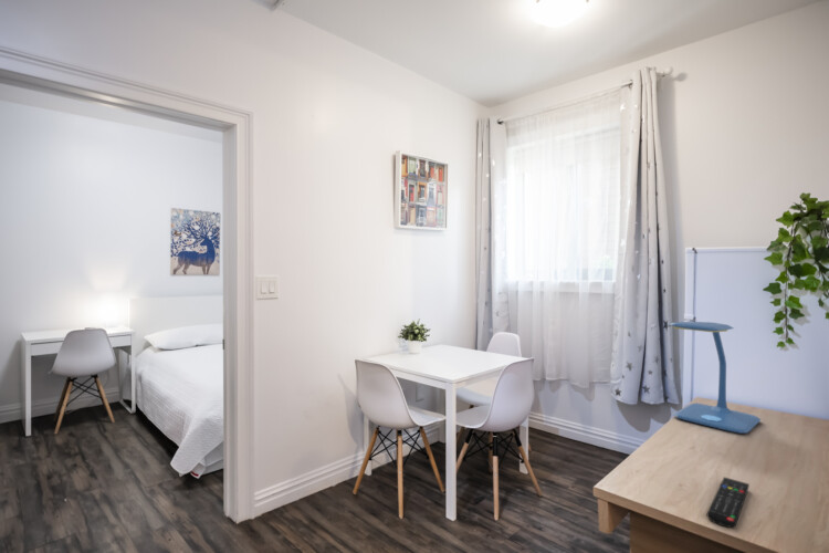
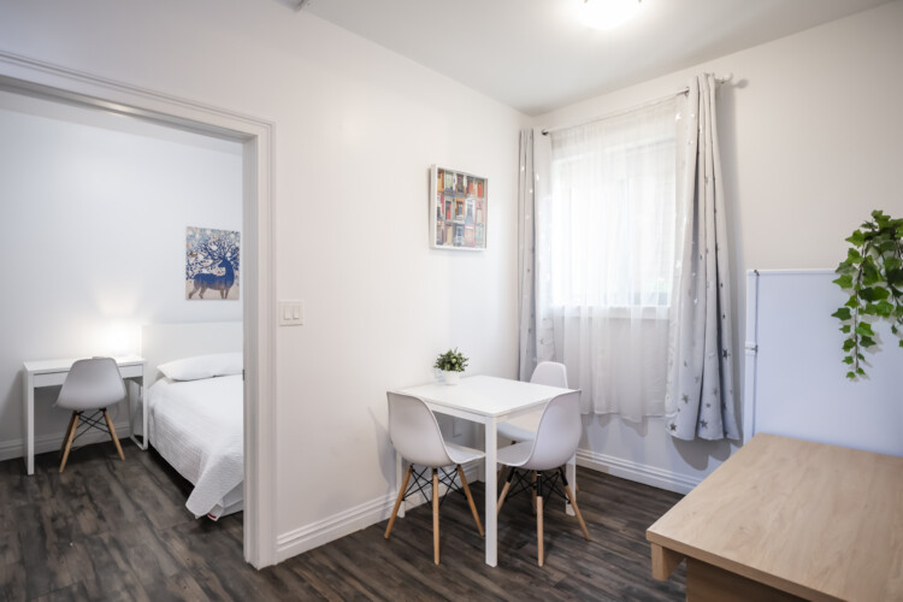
- remote control [706,476,751,529]
- desk lamp [668,321,762,435]
